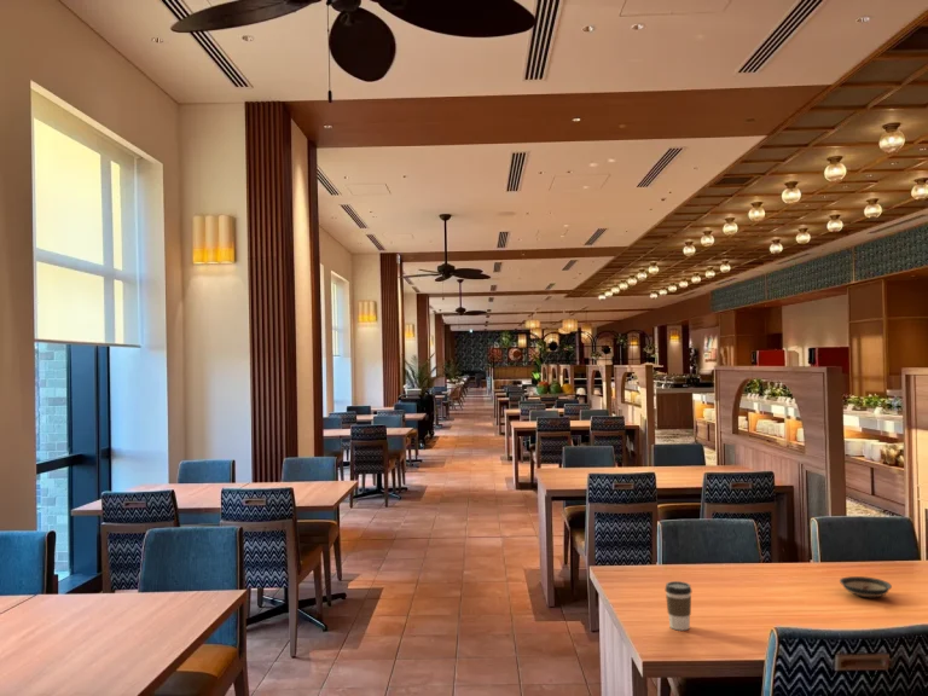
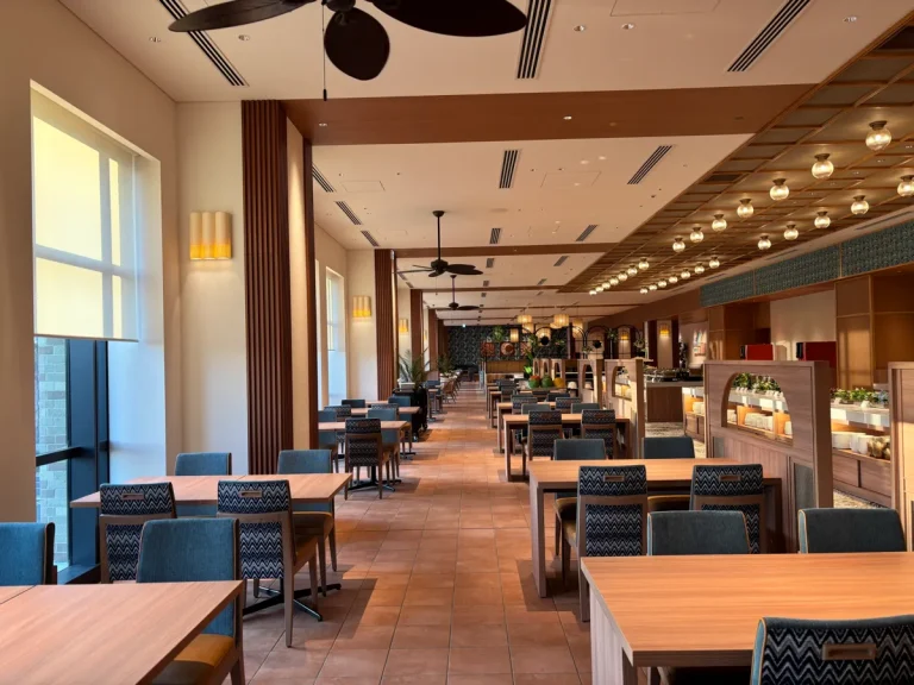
- coffee cup [665,580,692,632]
- saucer [839,575,893,598]
